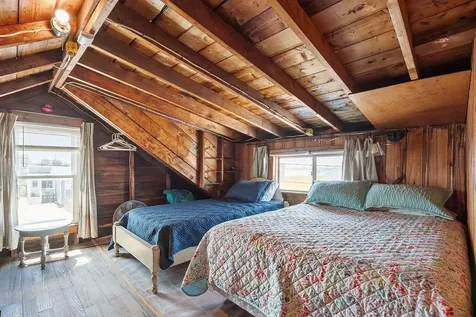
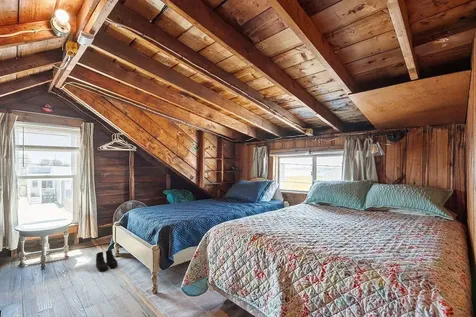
+ boots [95,248,119,272]
